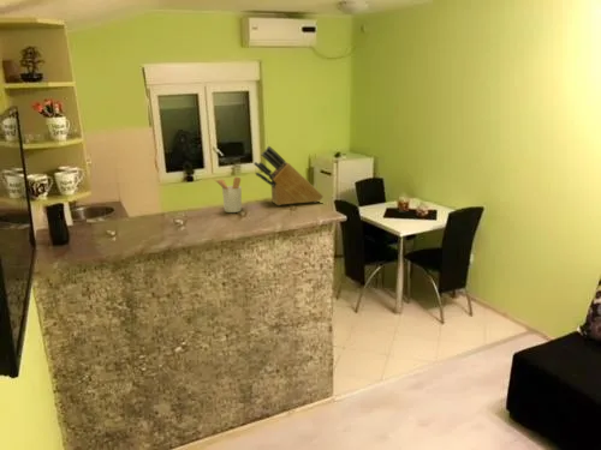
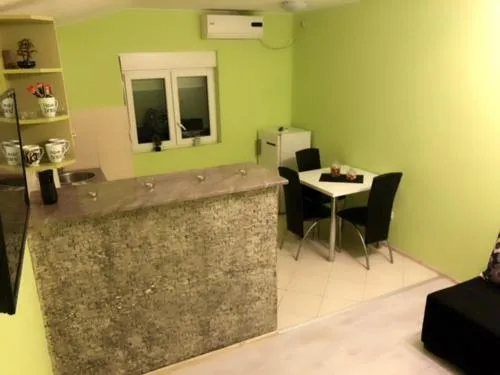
- utensil holder [213,176,243,214]
- knife block [252,145,325,206]
